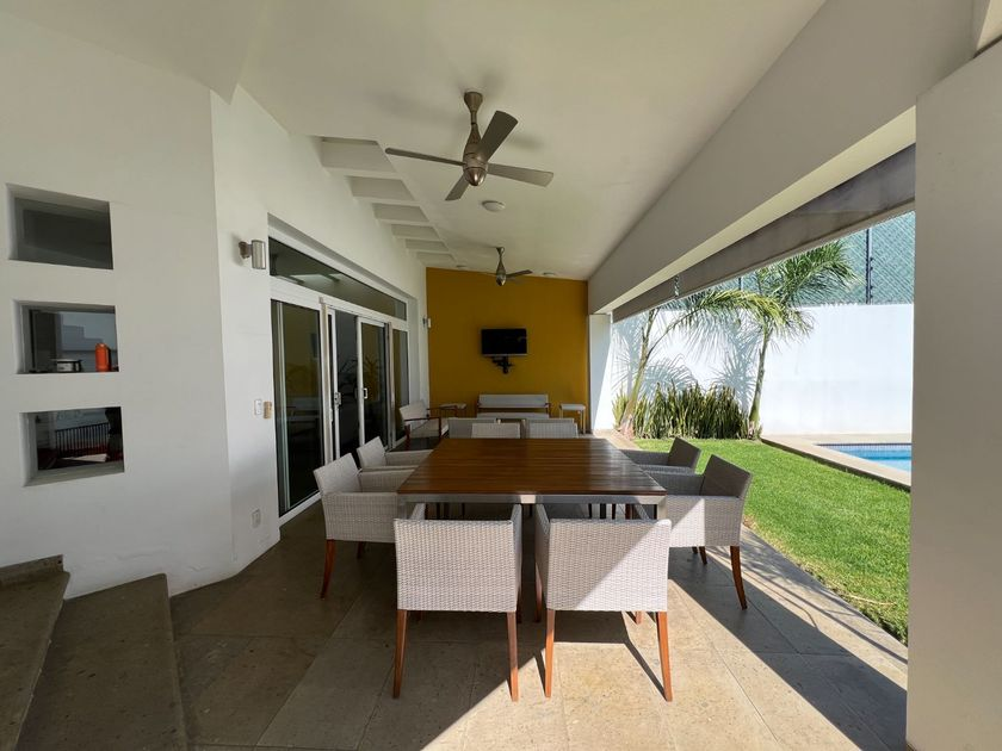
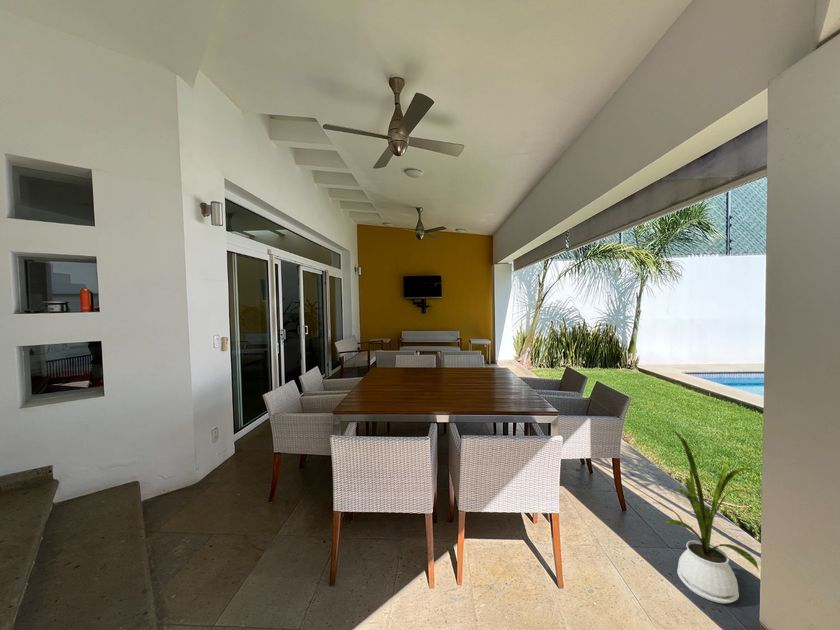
+ house plant [665,426,760,604]
